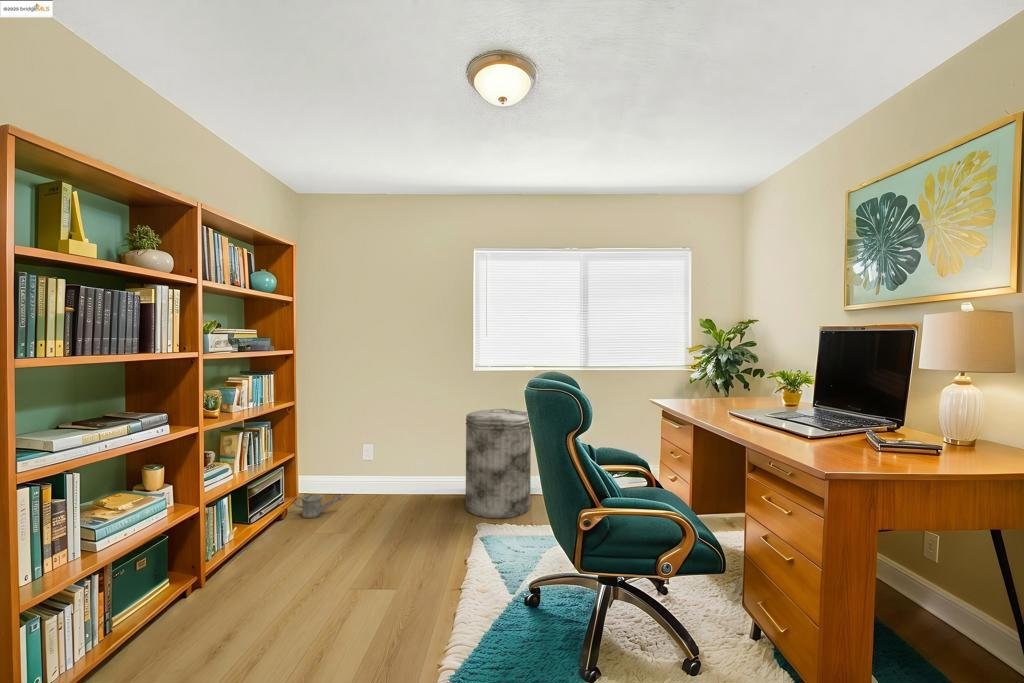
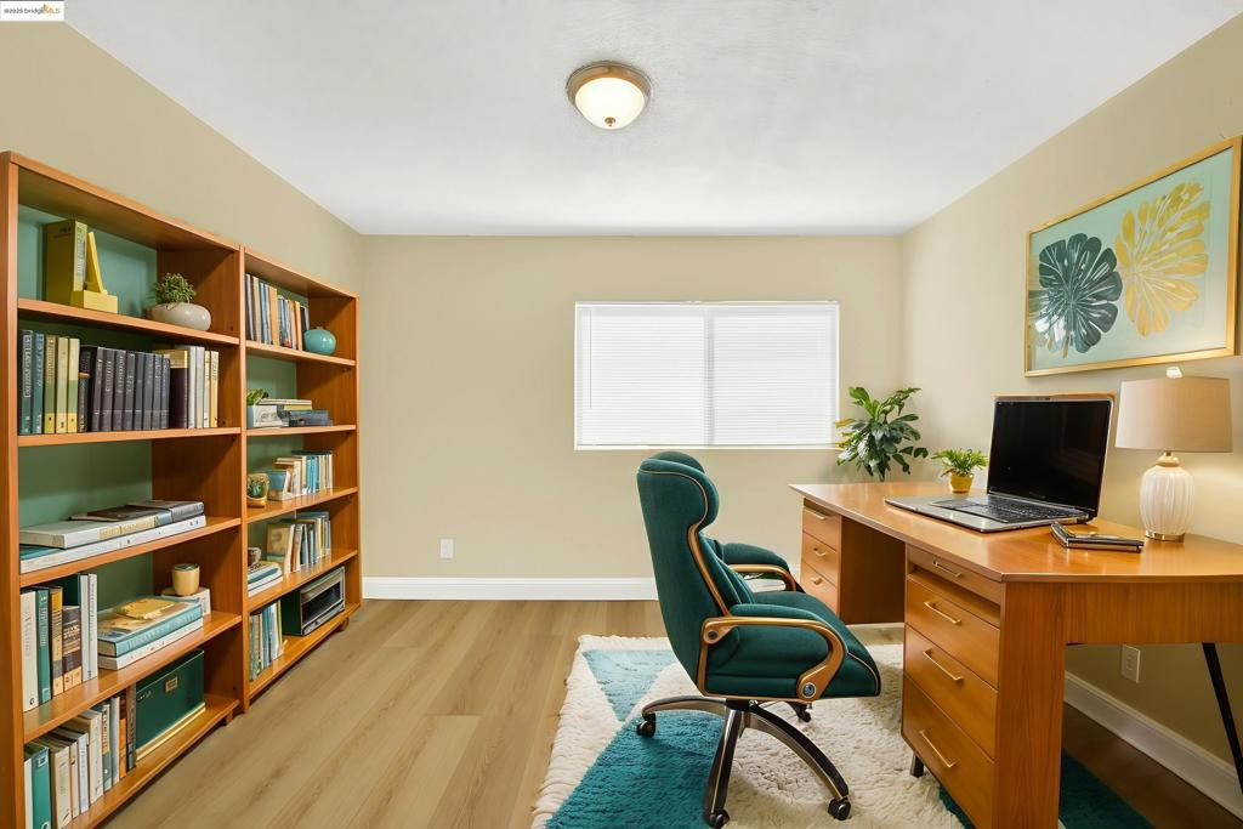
- watering can [292,493,344,519]
- trash can [465,408,532,520]
